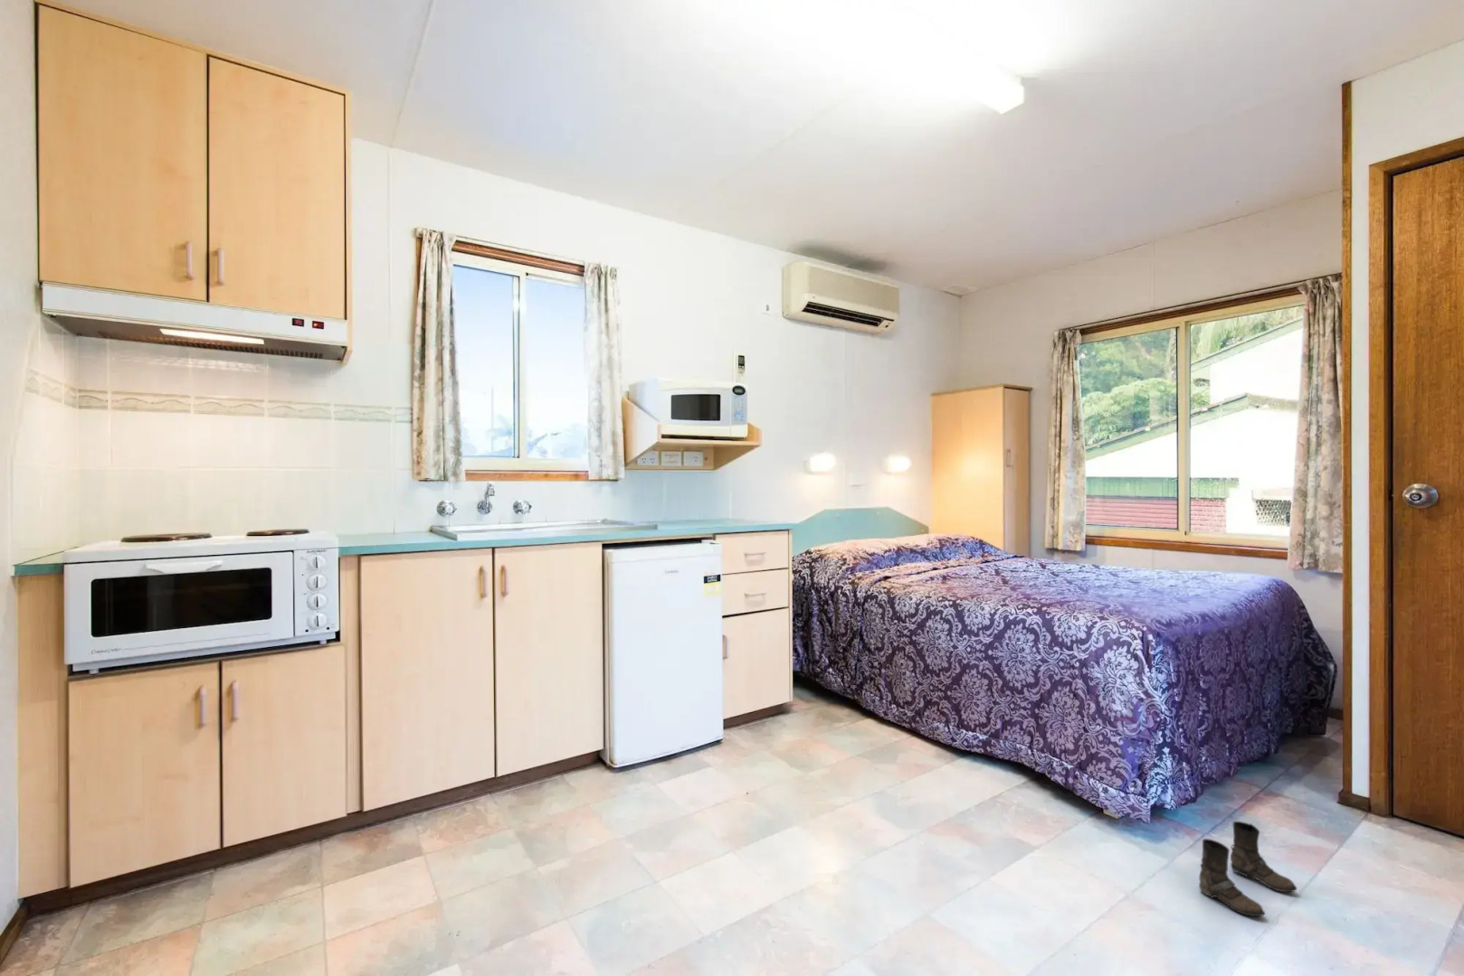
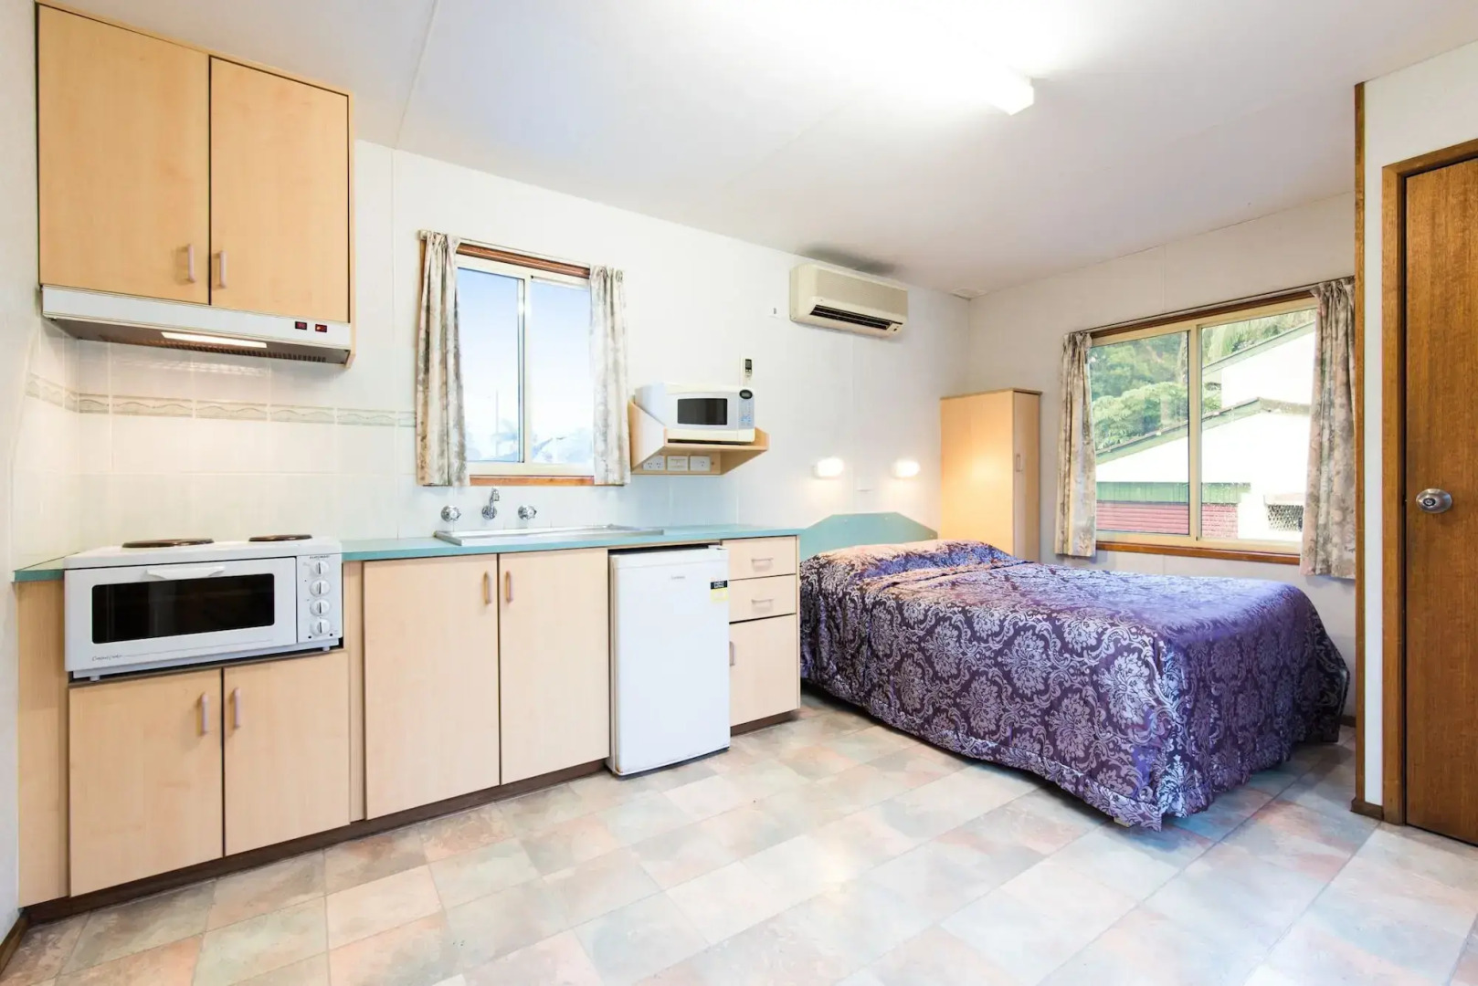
- boots [1198,820,1297,917]
